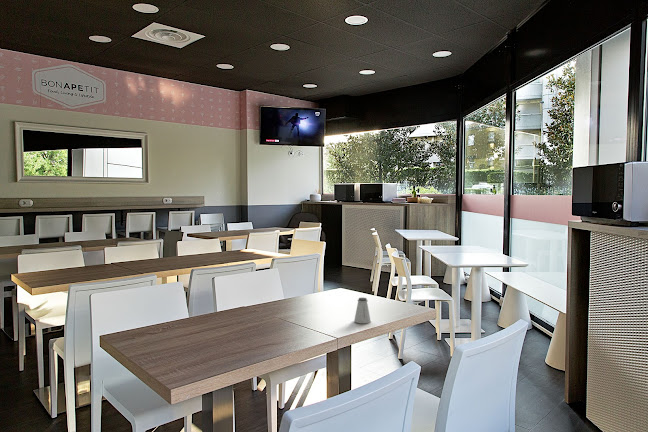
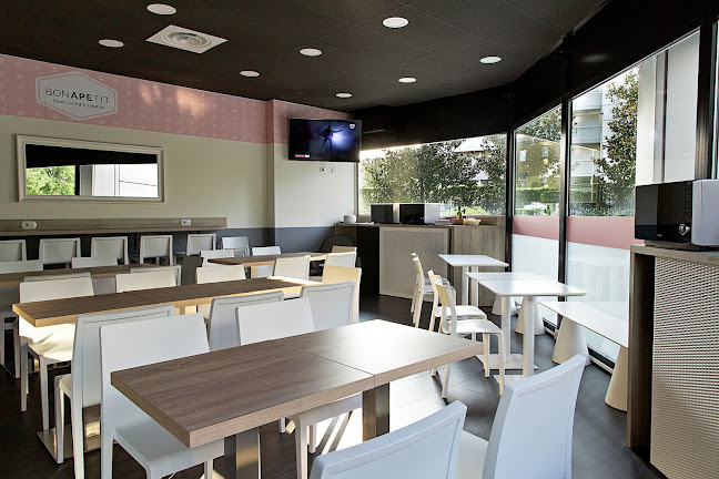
- saltshaker [353,297,372,324]
